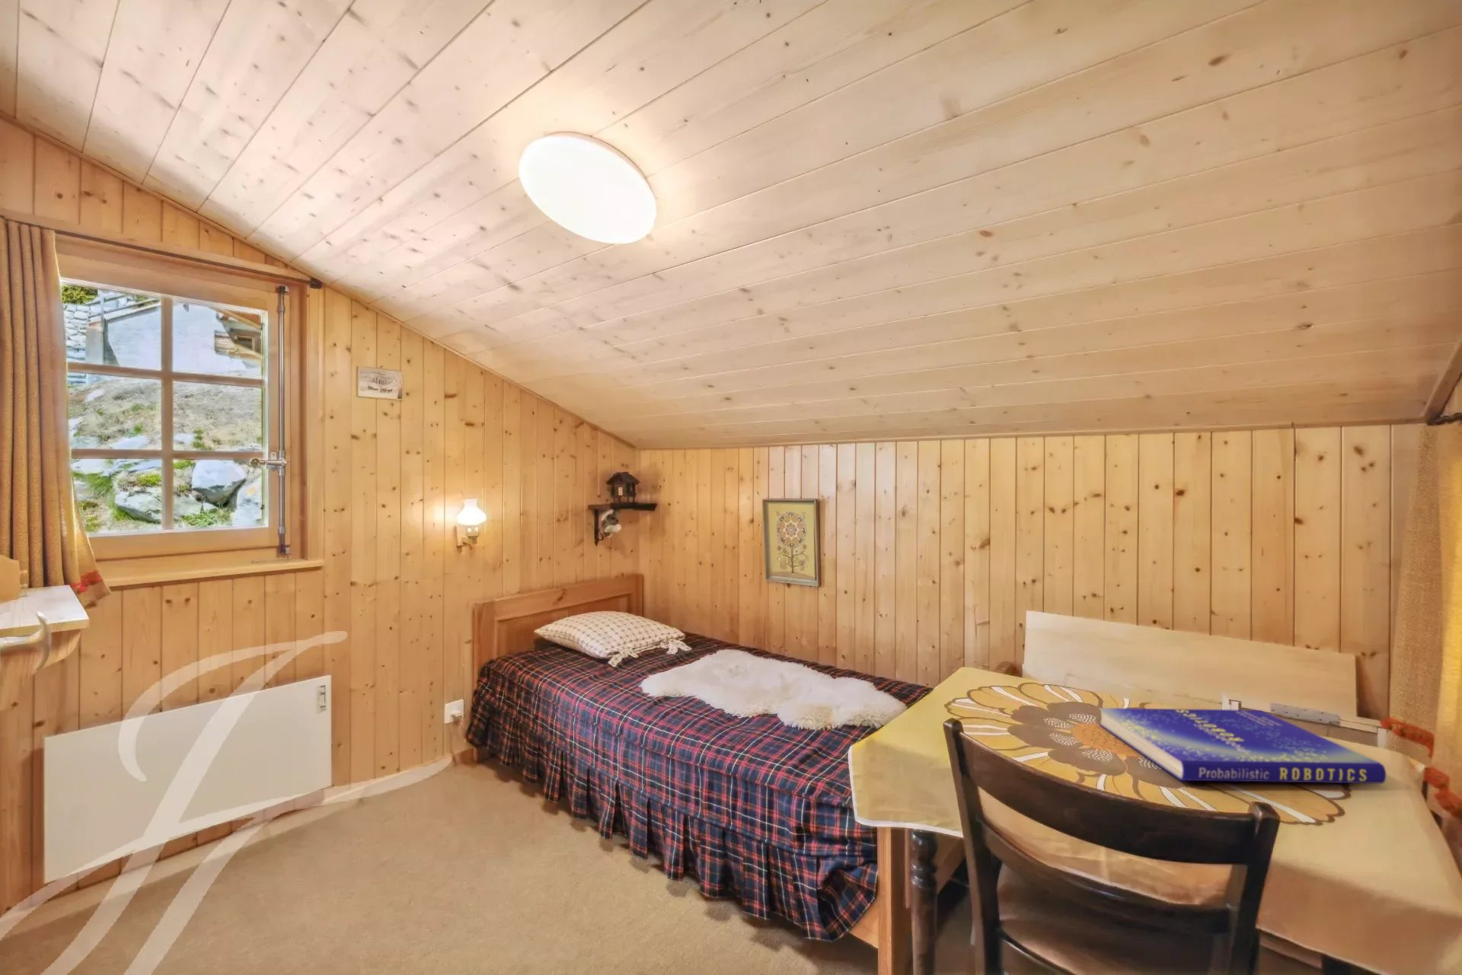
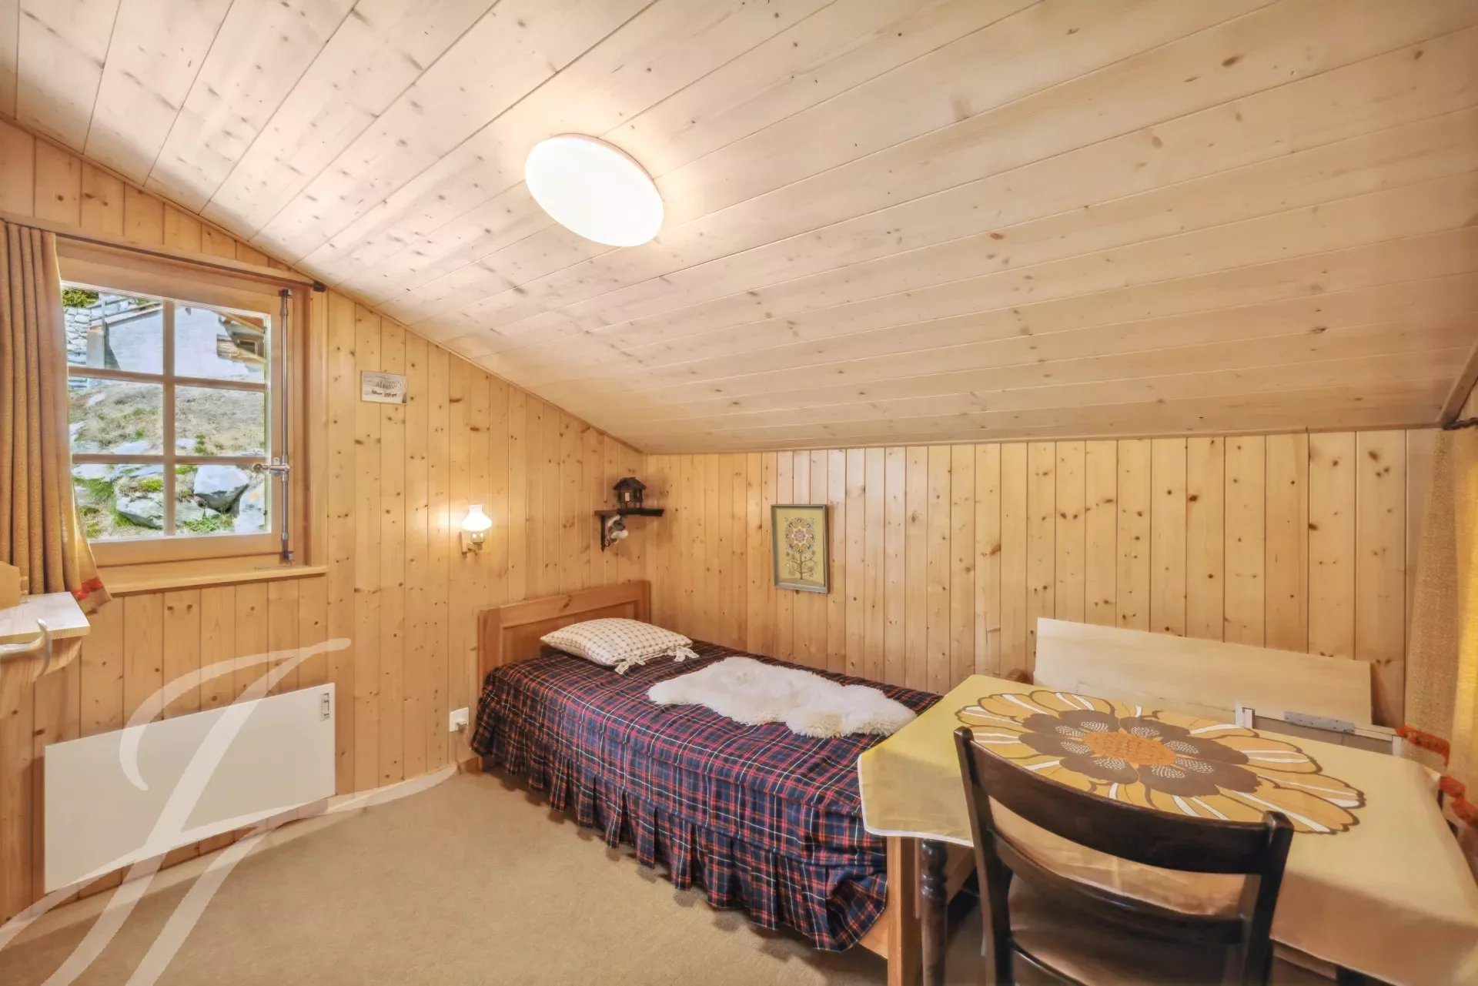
- book [1098,707,1387,785]
